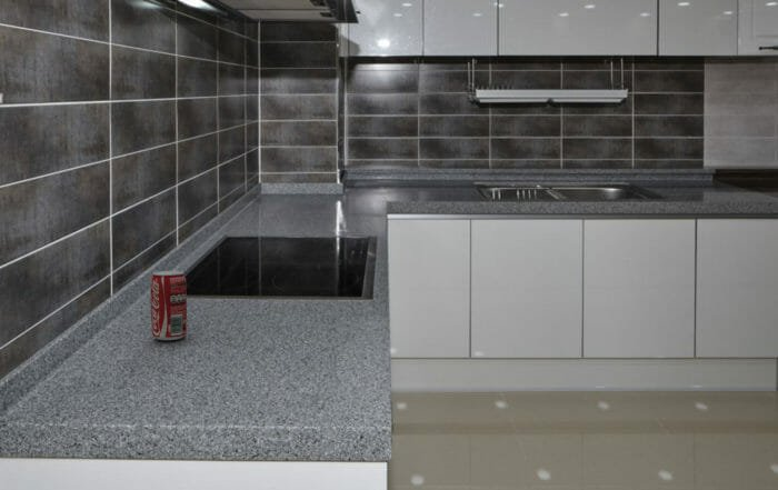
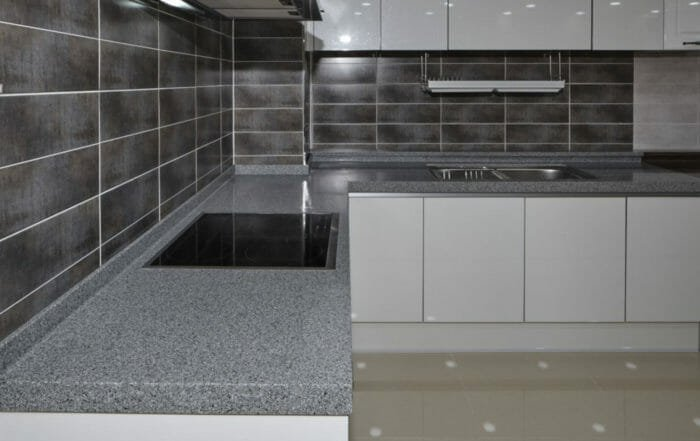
- beverage can [149,270,188,341]
